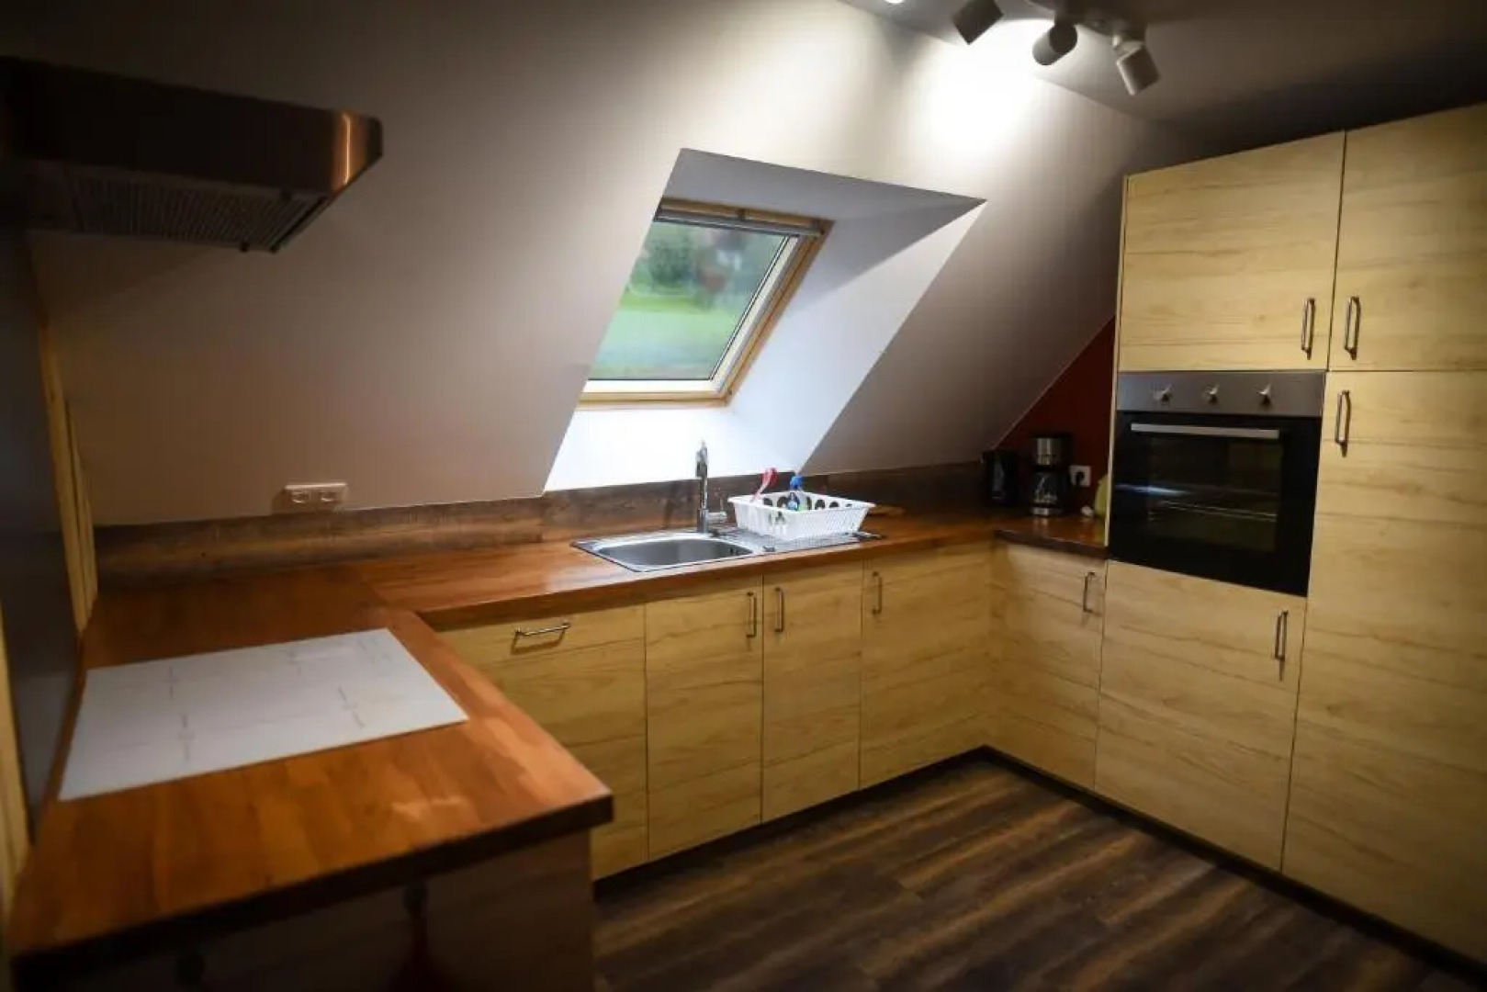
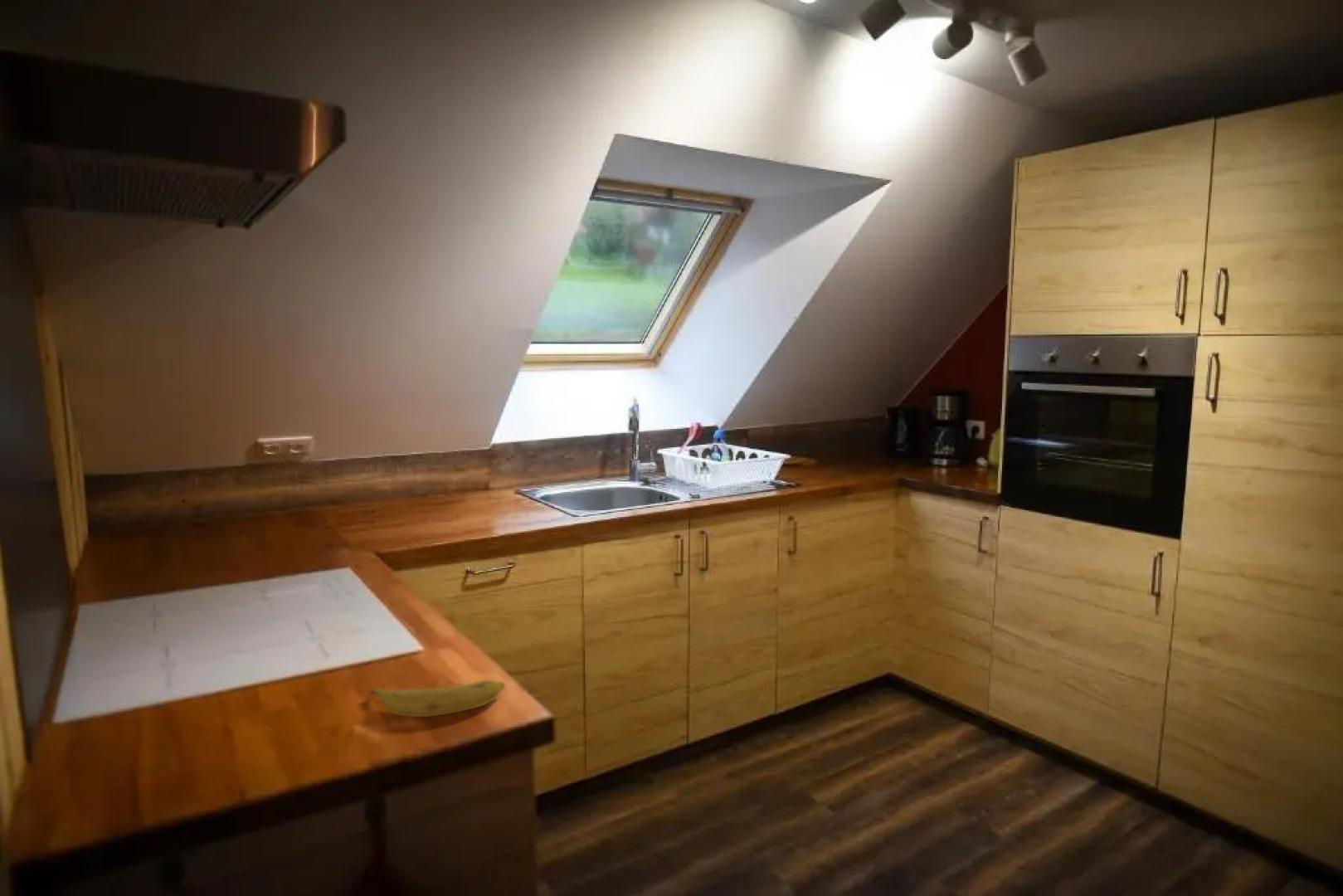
+ fruit [361,679,506,718]
